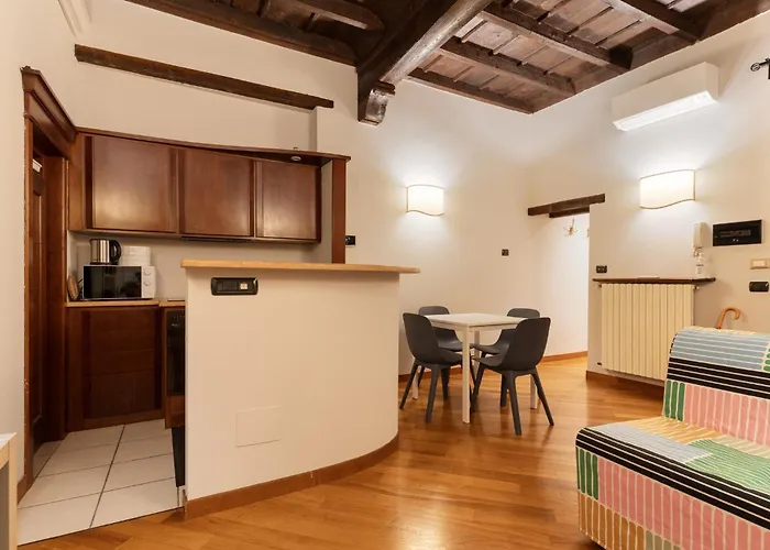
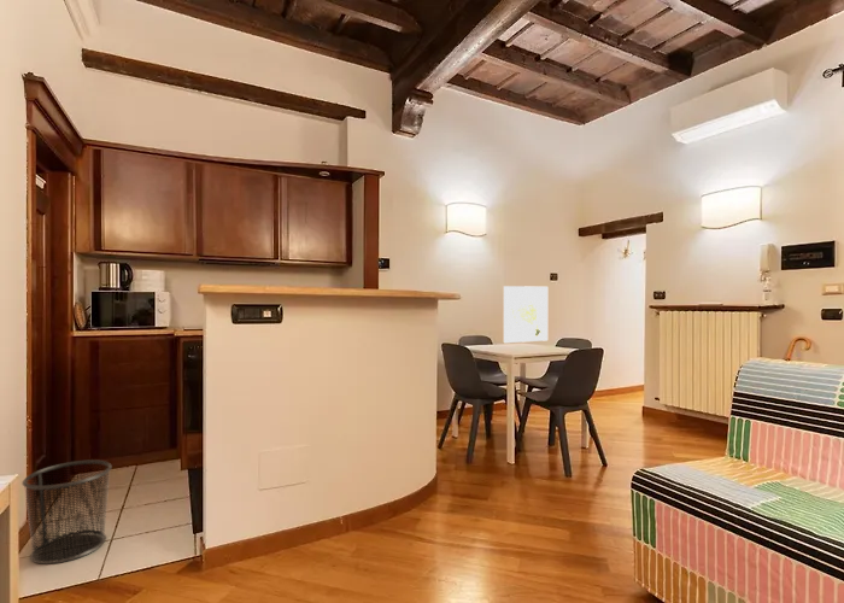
+ wall art [503,285,549,344]
+ waste bin [20,458,113,566]
